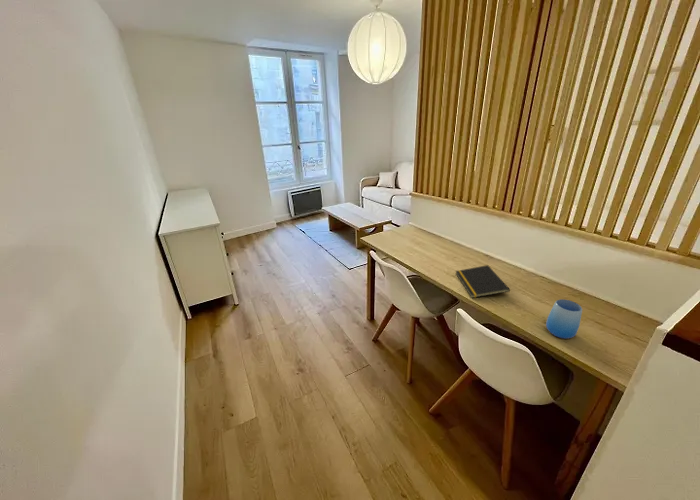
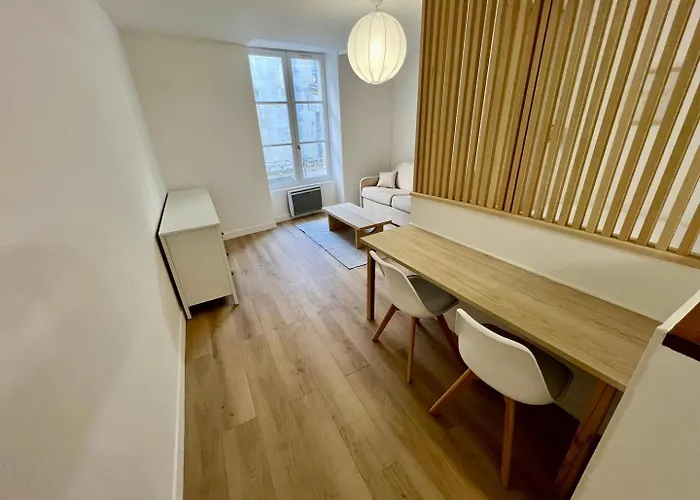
- cup [545,298,583,340]
- notepad [455,264,511,299]
